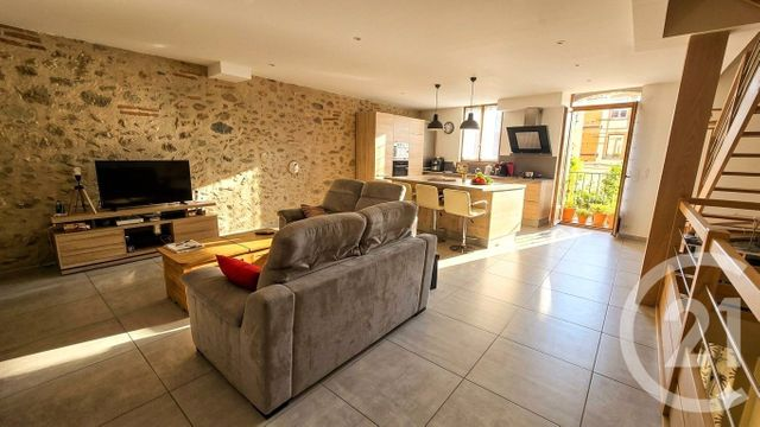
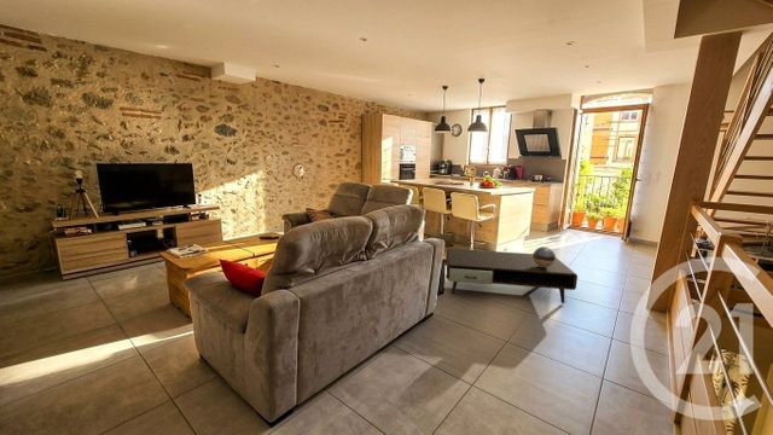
+ coffee table [444,248,579,304]
+ decorative sphere [533,246,557,267]
